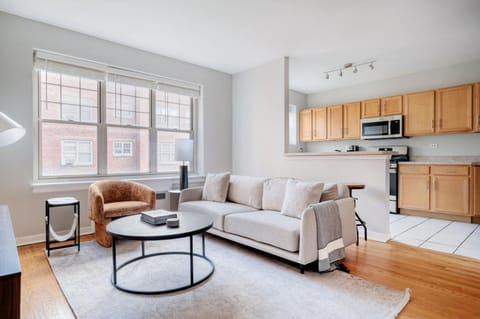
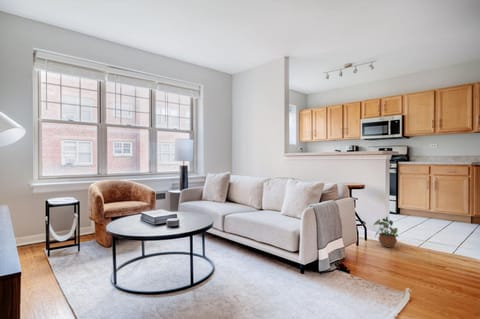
+ potted plant [373,216,399,249]
